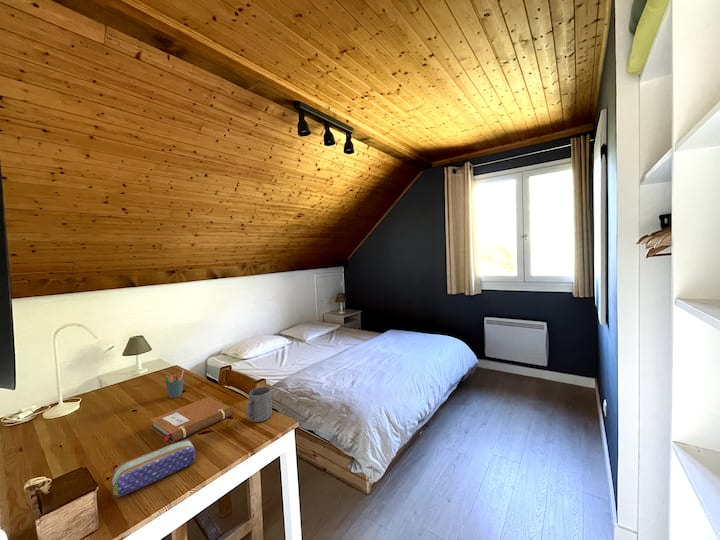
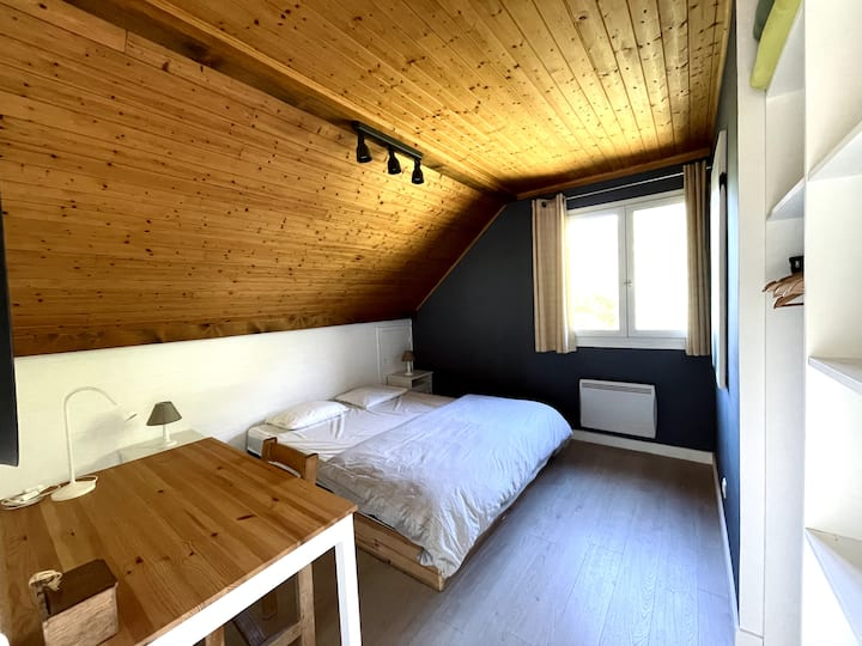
- pen holder [164,368,185,399]
- mug [245,386,273,423]
- notebook [149,396,233,444]
- pencil case [111,438,196,498]
